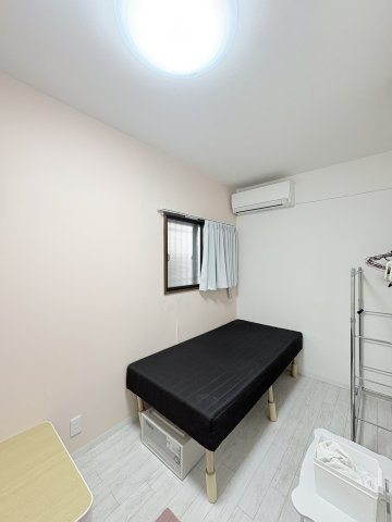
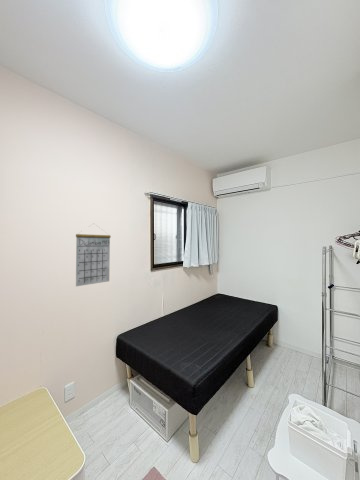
+ calendar [75,222,112,287]
